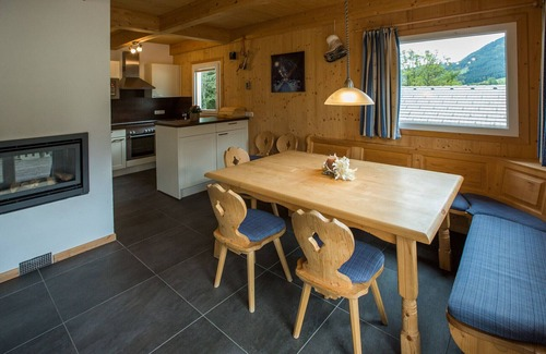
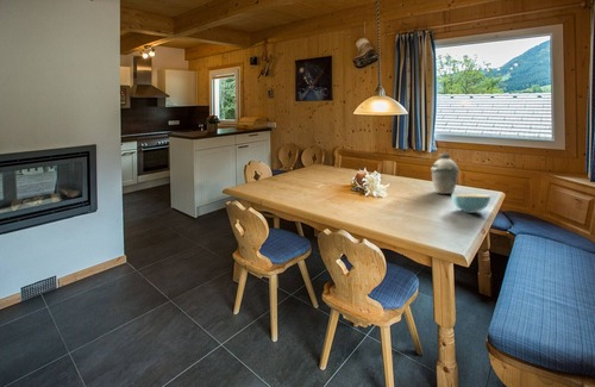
+ kettle [430,151,459,195]
+ cereal bowl [451,193,491,214]
